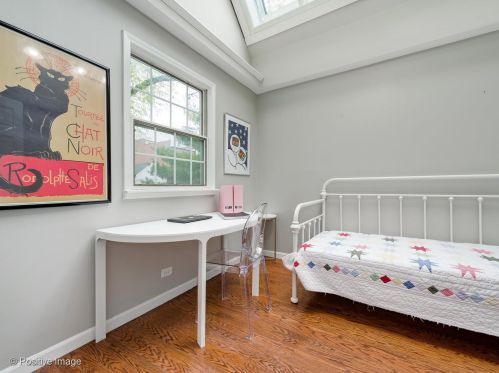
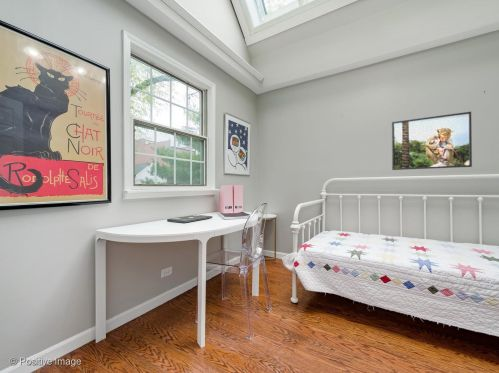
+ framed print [391,111,473,171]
